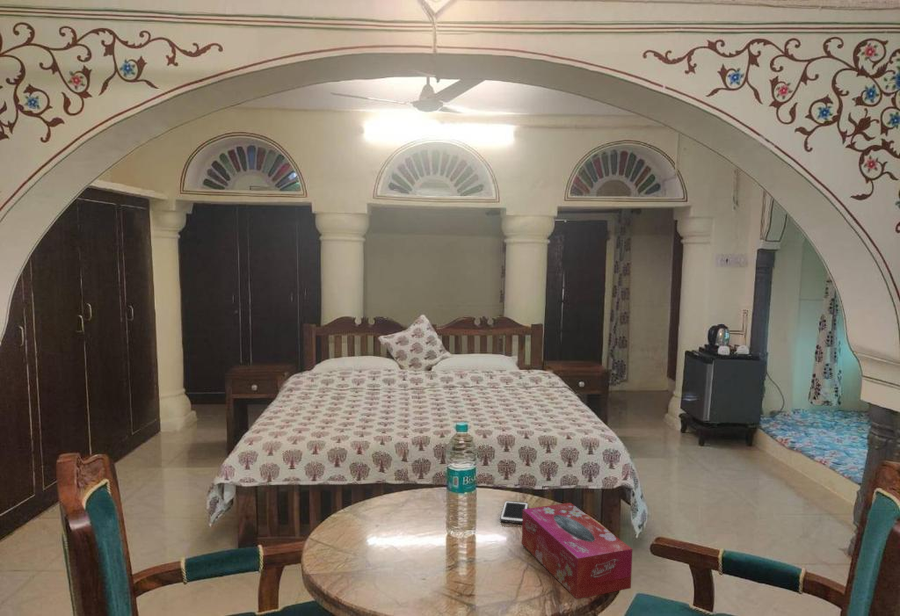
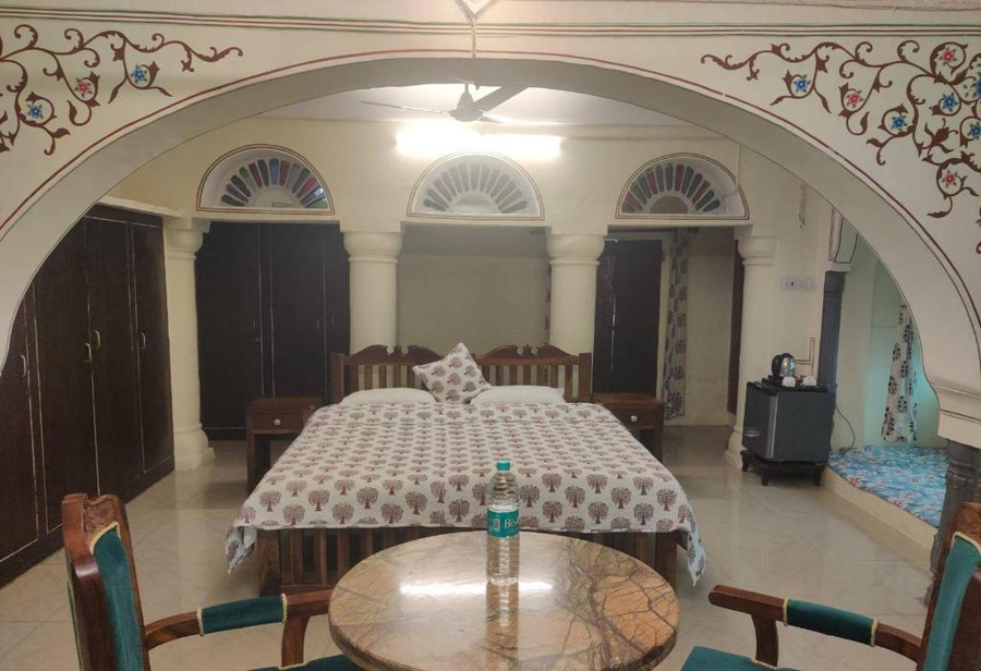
- tissue box [521,502,633,600]
- cell phone [499,500,529,525]
